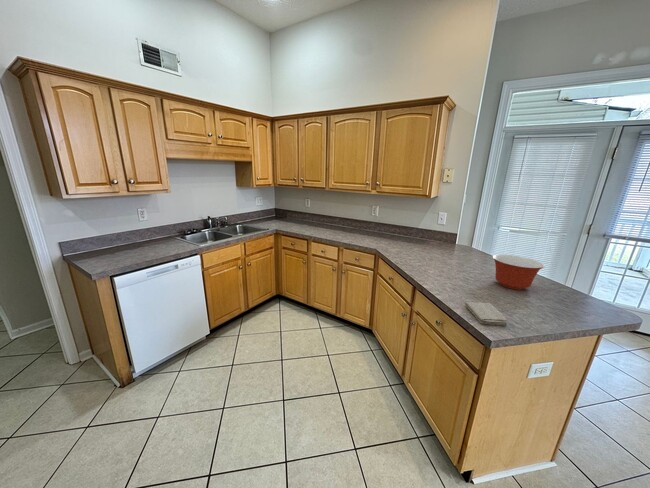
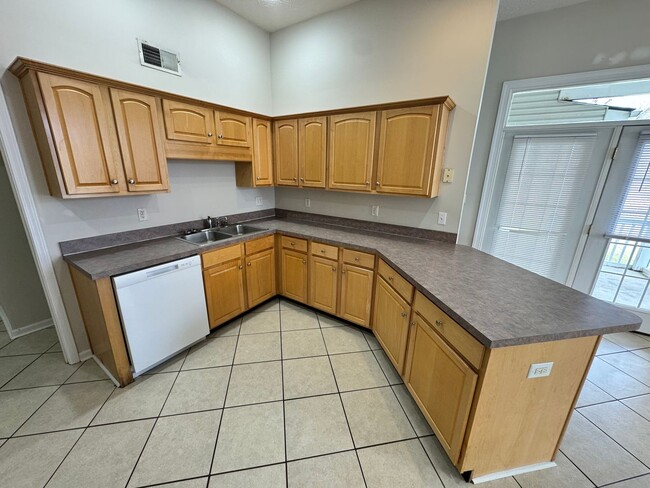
- washcloth [464,301,509,326]
- mixing bowl [492,253,546,291]
